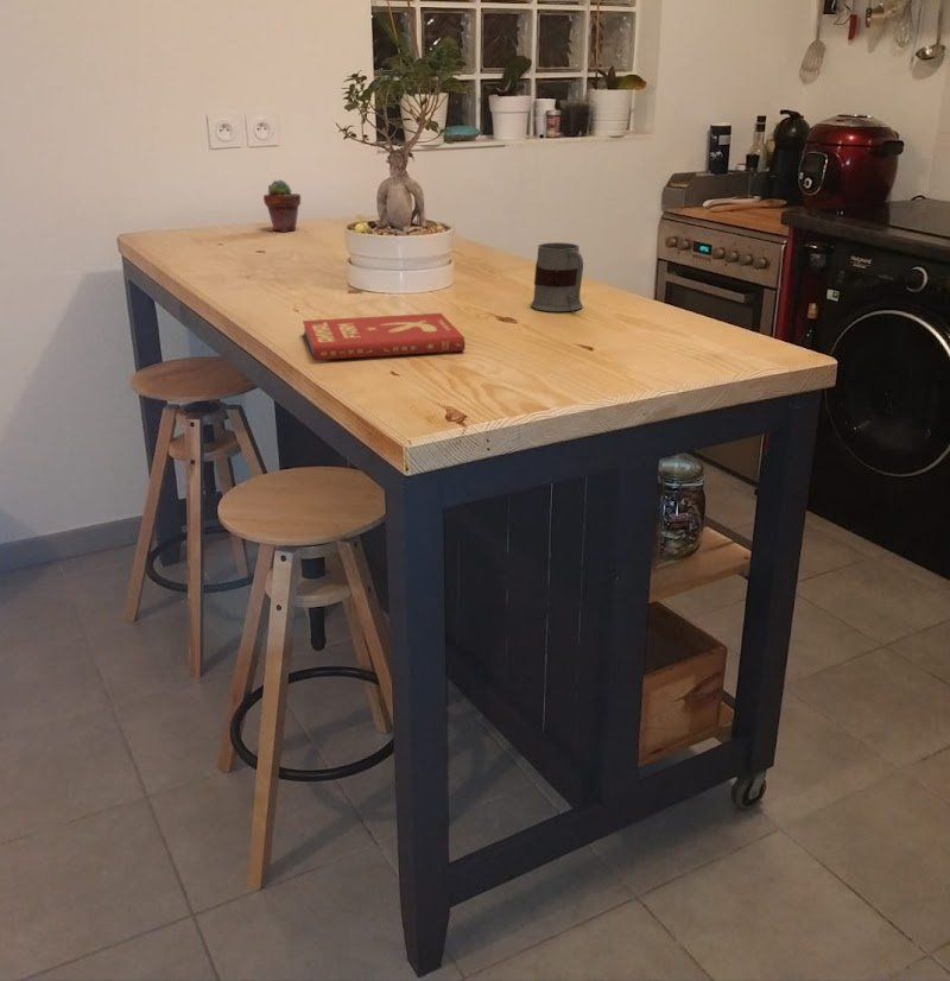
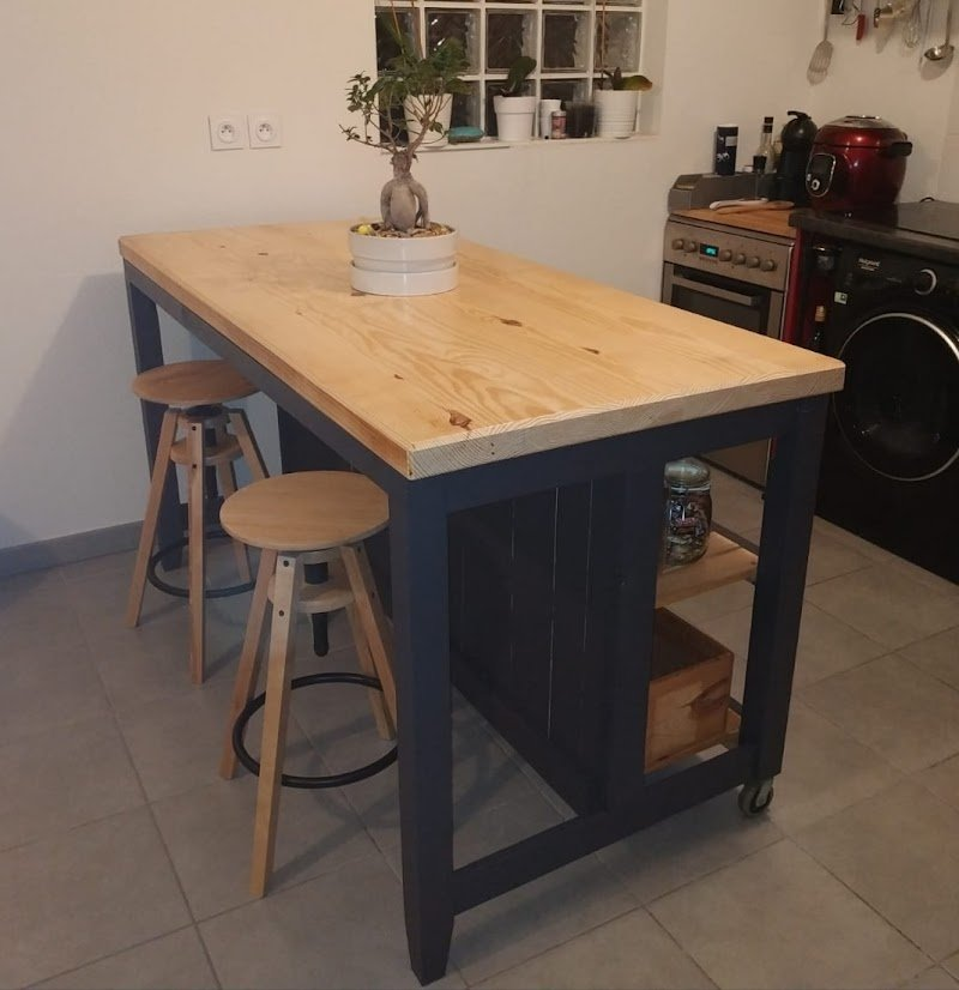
- potted succulent [262,178,302,233]
- mug [530,241,584,312]
- book [302,312,467,361]
